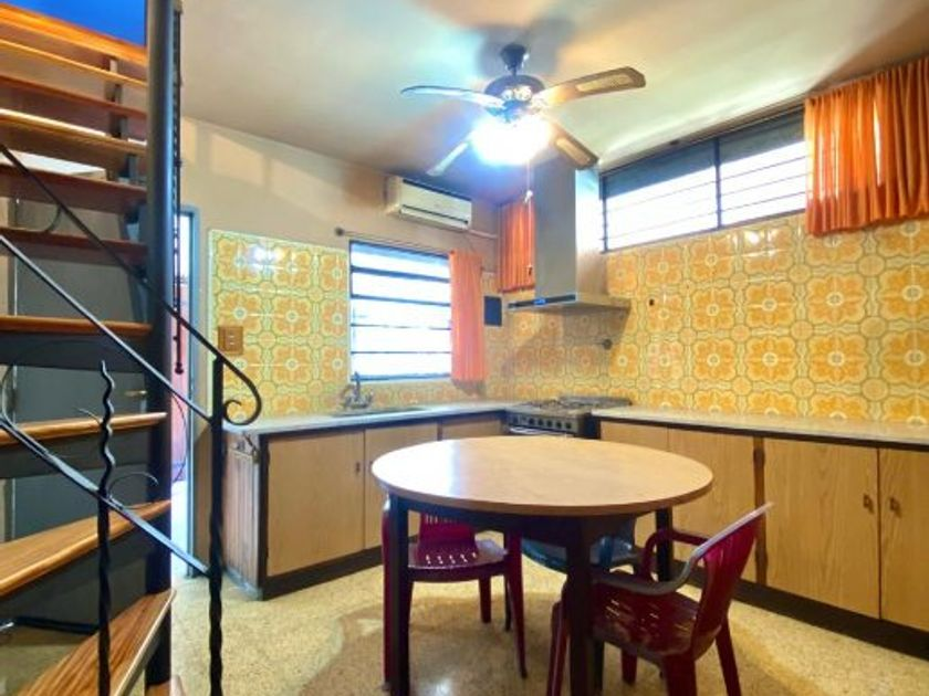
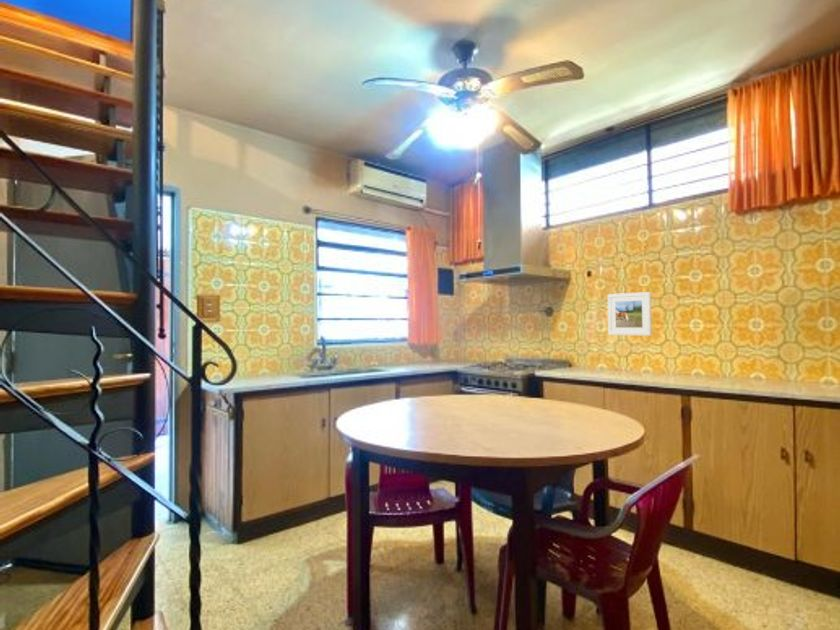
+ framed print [607,291,653,337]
